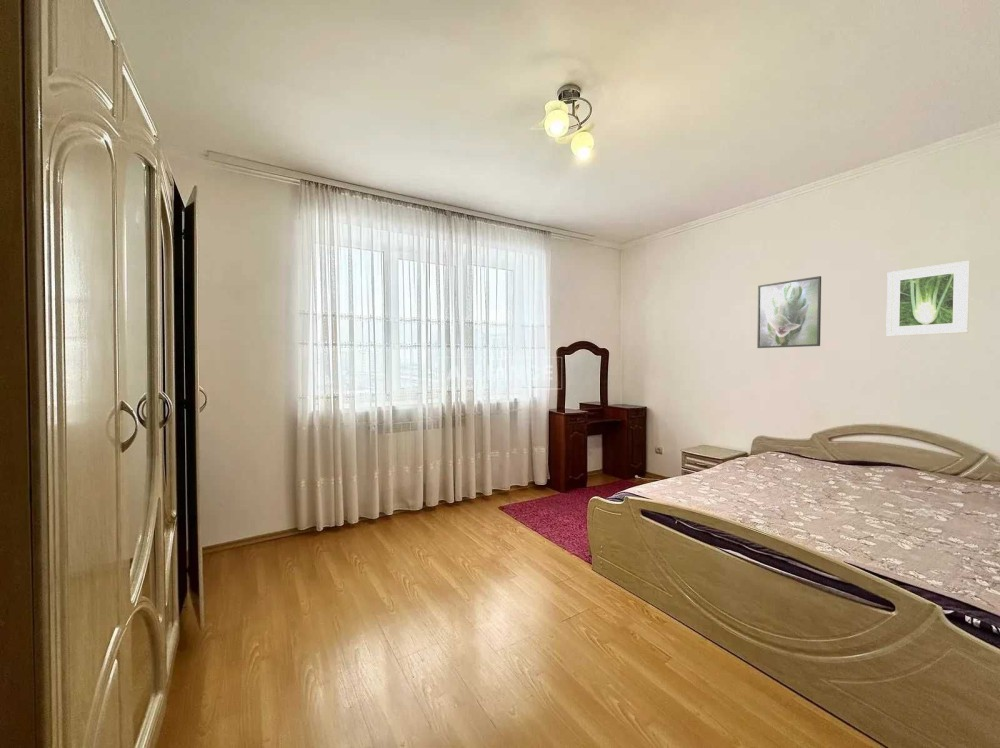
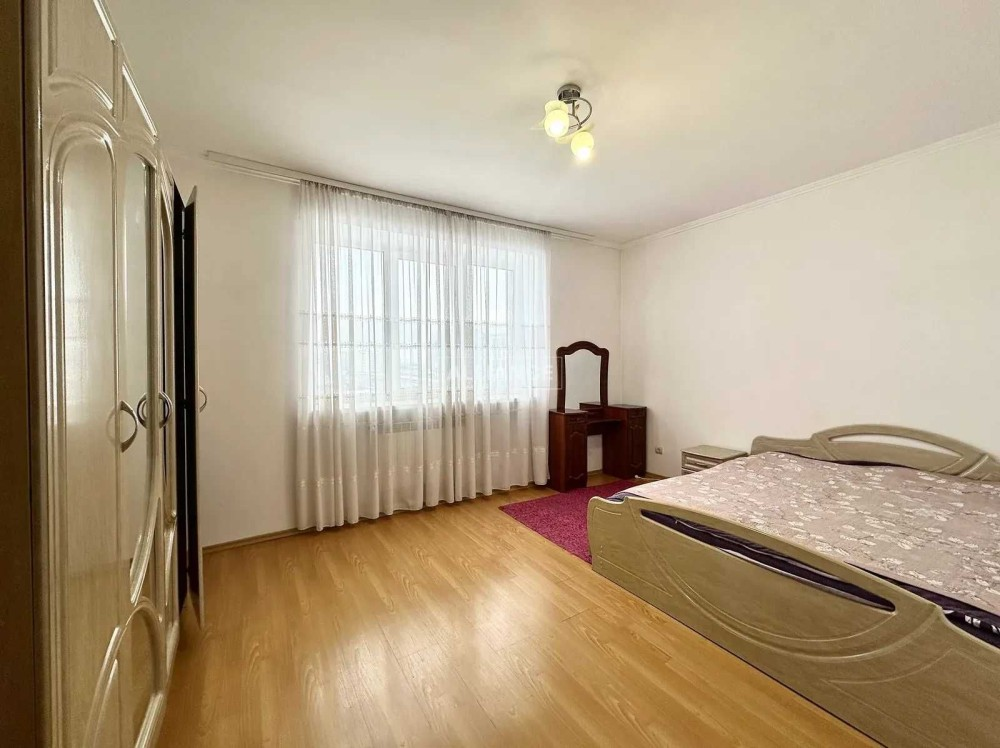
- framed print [756,275,822,349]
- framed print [885,260,971,337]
